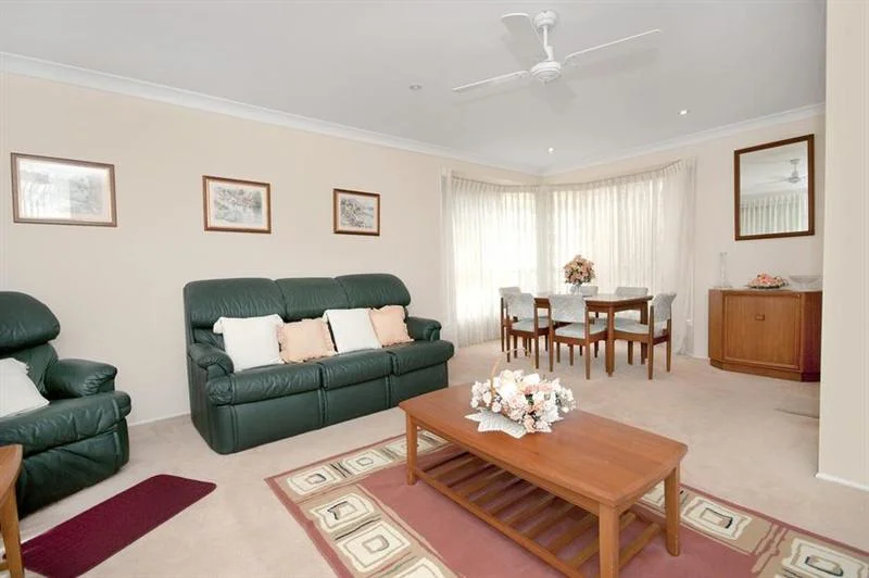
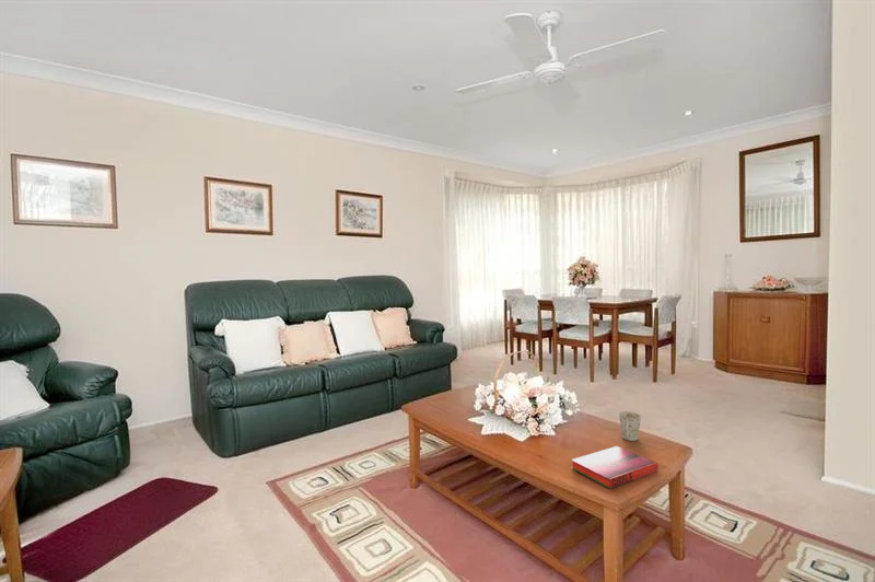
+ hardback book [570,445,660,490]
+ mug [618,410,642,442]
